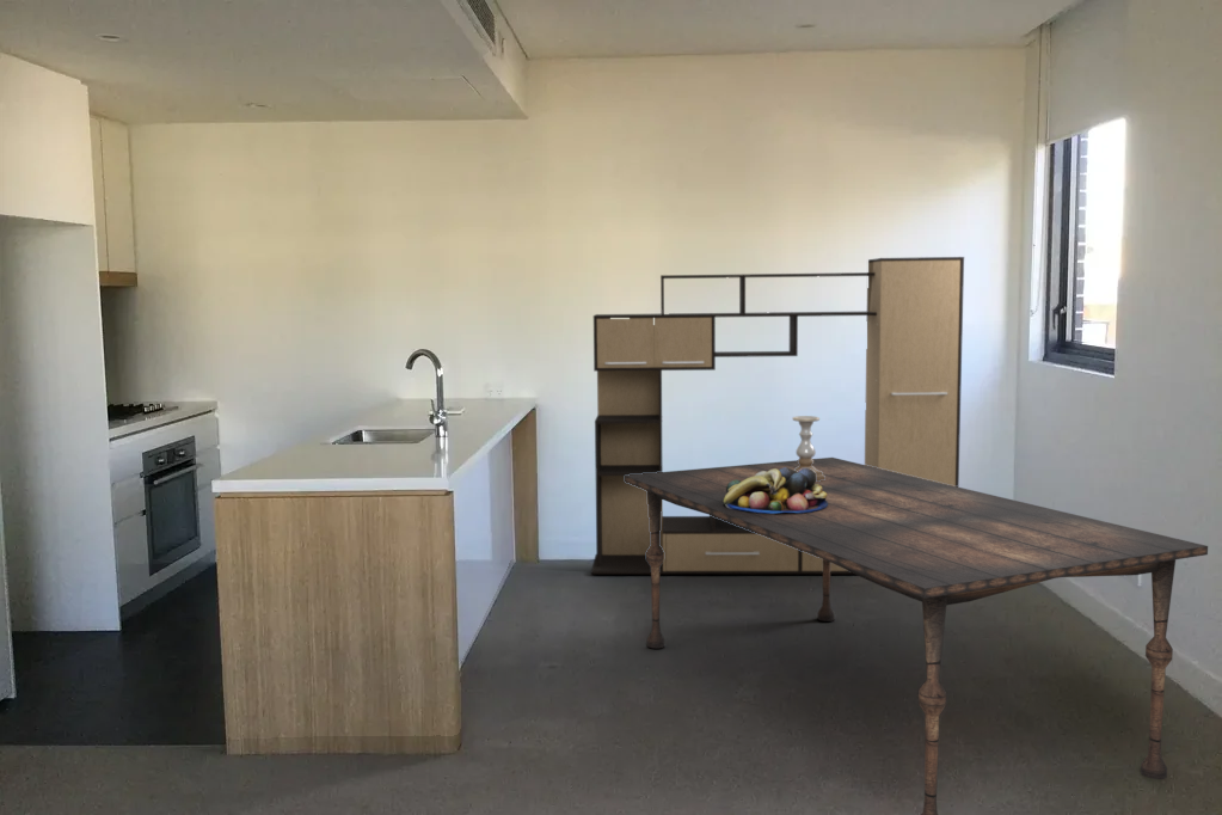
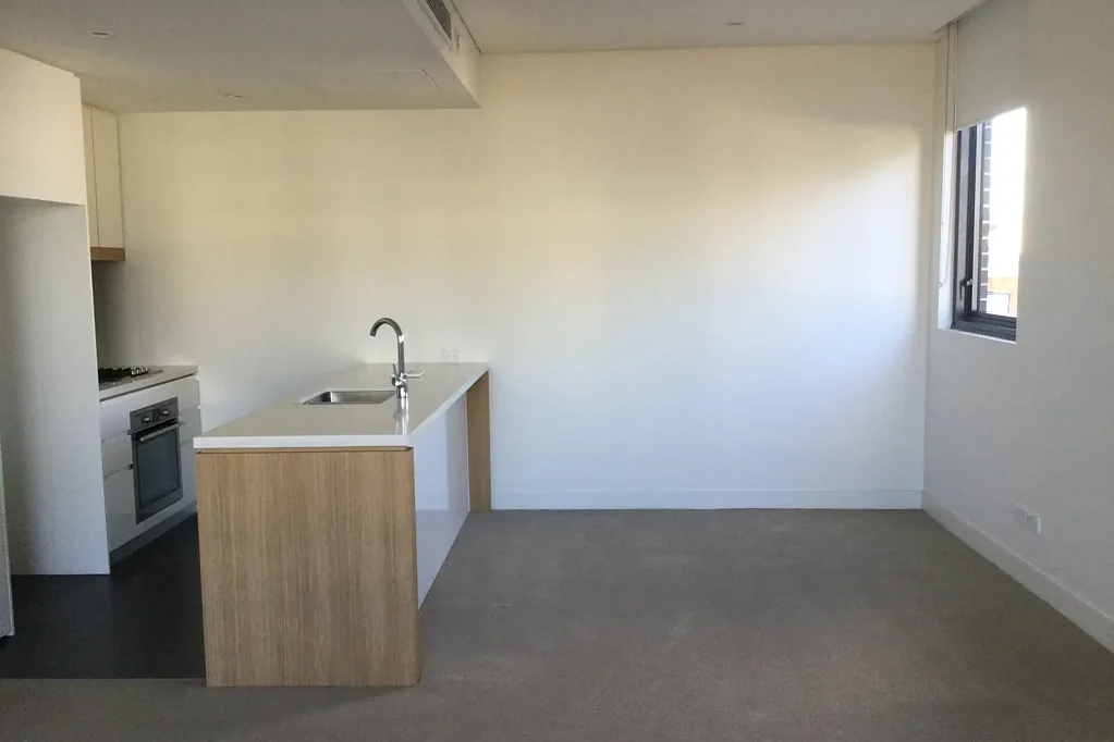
- fruit bowl [723,467,828,514]
- candle holder [791,415,825,482]
- dining table [625,456,1209,815]
- media console [590,256,965,575]
